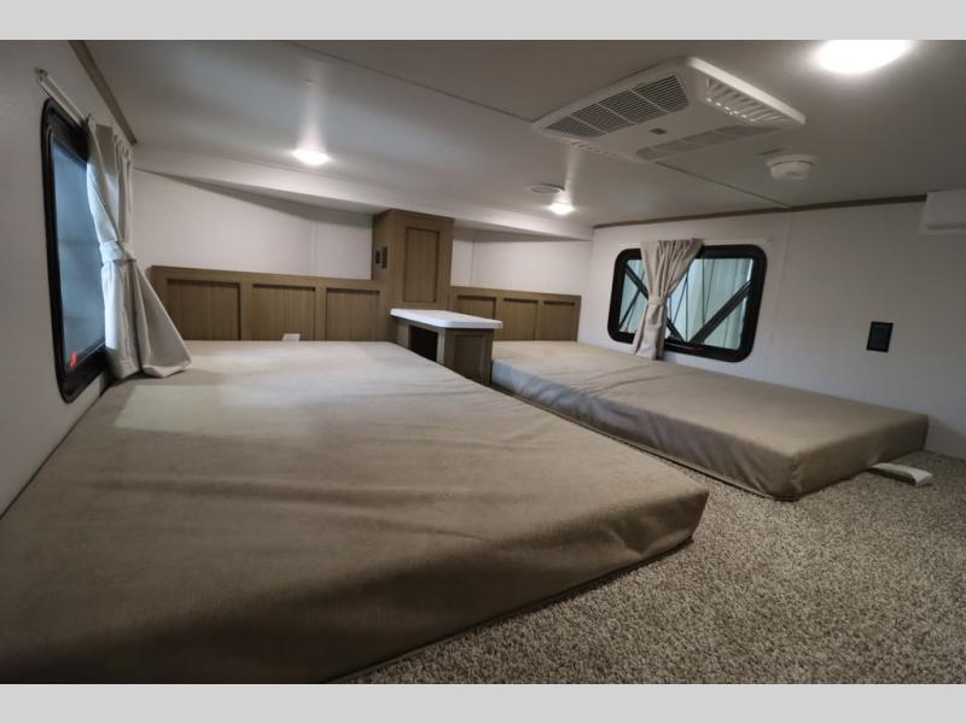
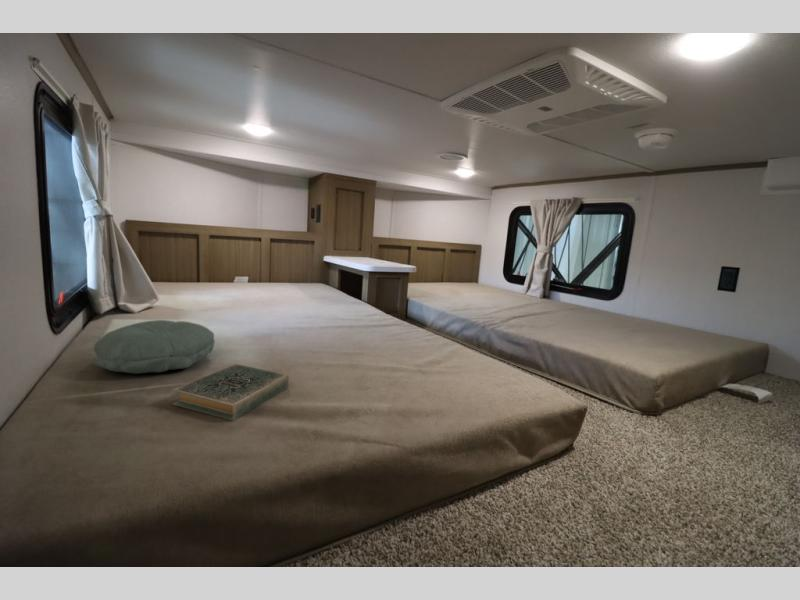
+ pillow [93,319,216,375]
+ hardback book [172,363,289,422]
